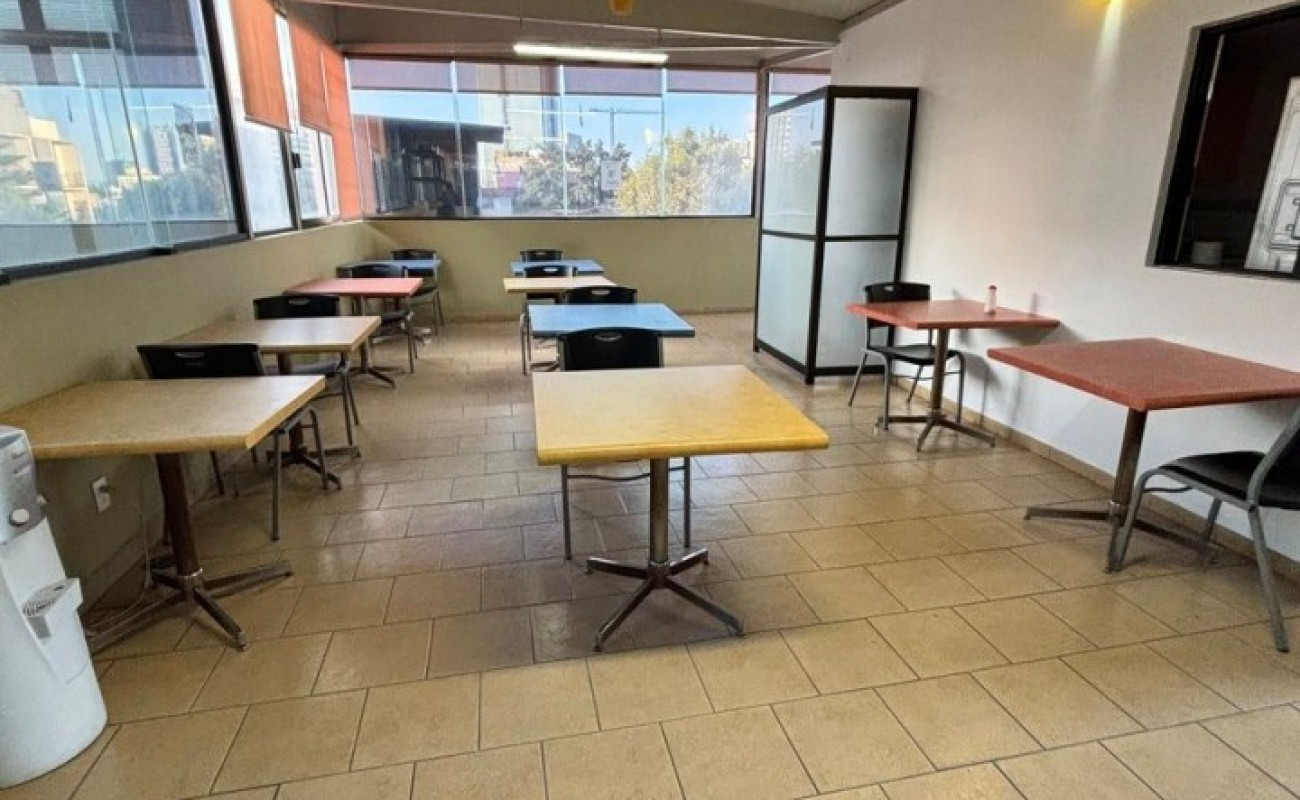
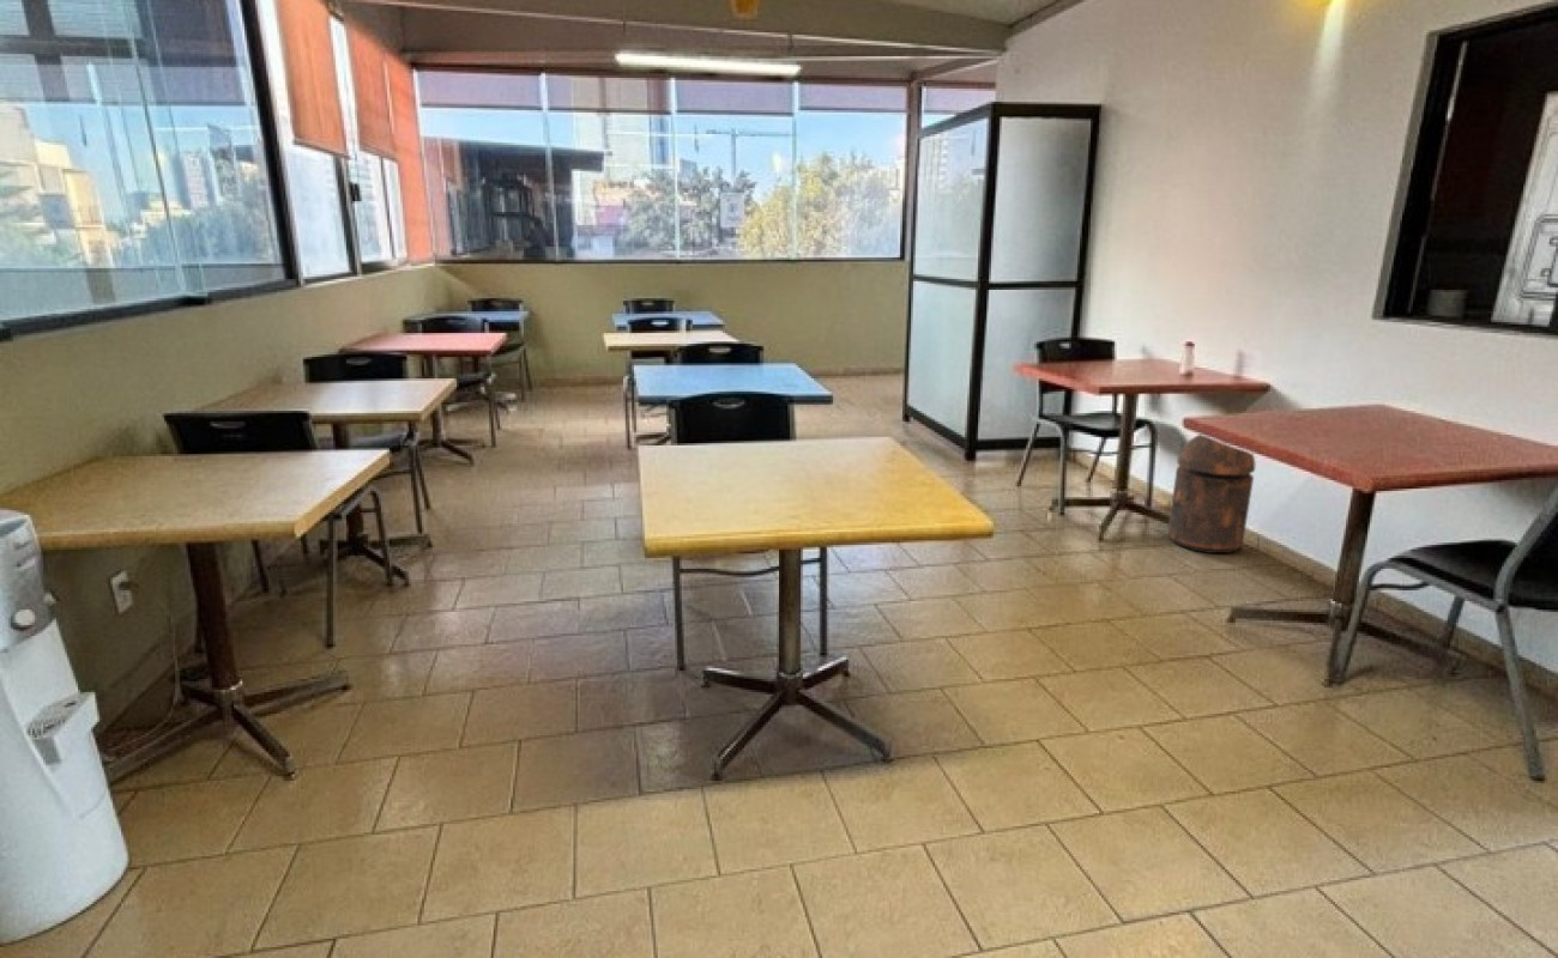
+ trash can [1166,433,1256,554]
